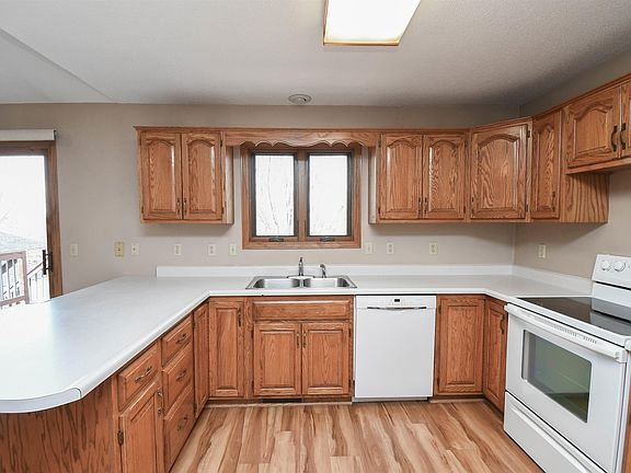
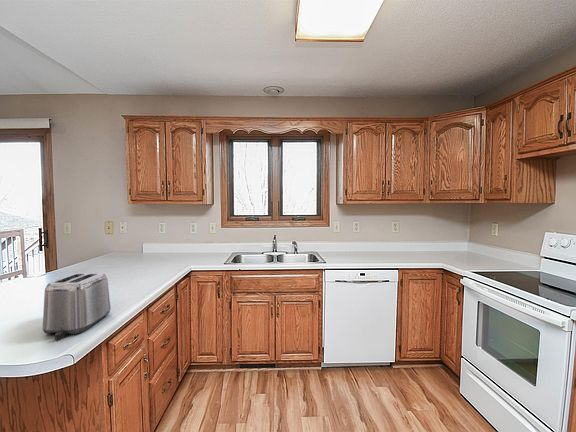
+ toaster [42,272,111,341]
